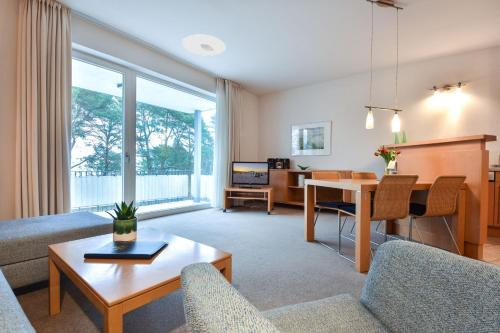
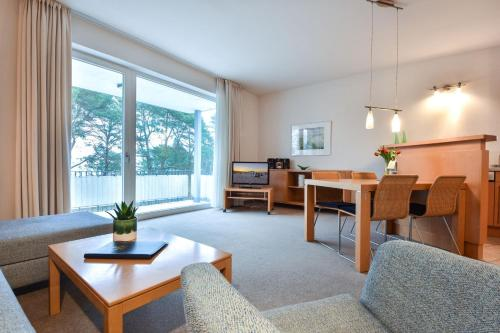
- ceiling light [181,34,227,57]
